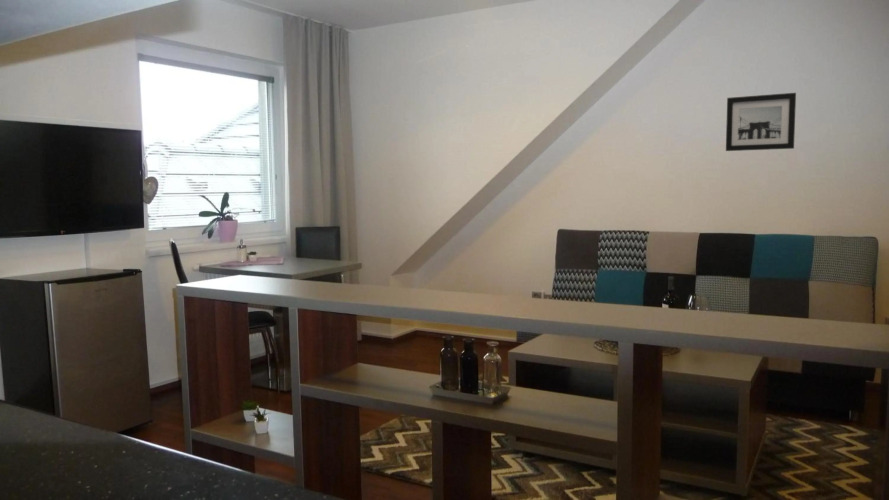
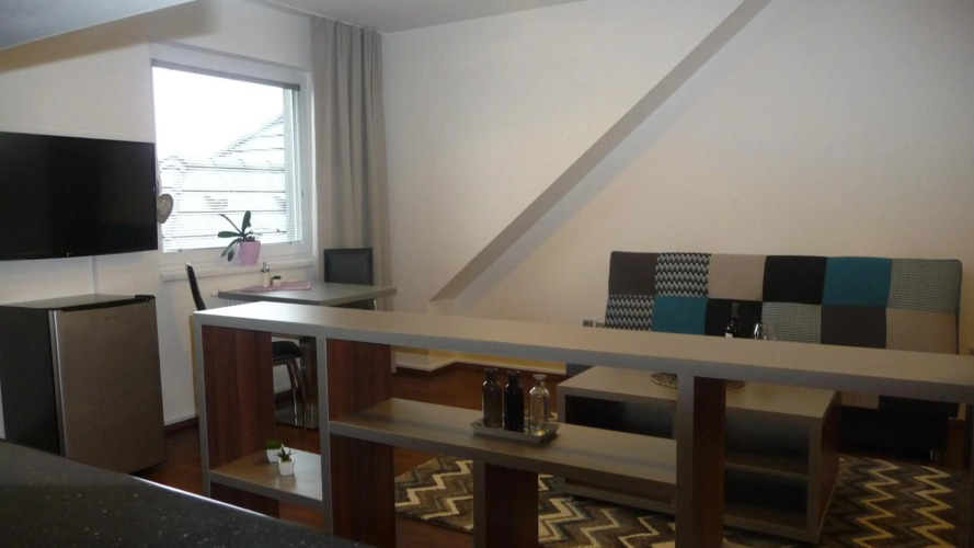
- wall art [725,92,797,152]
